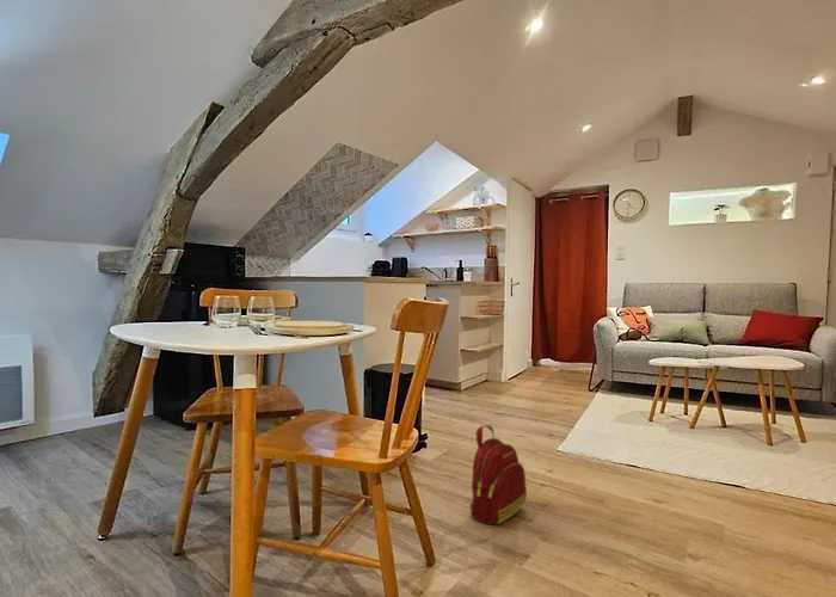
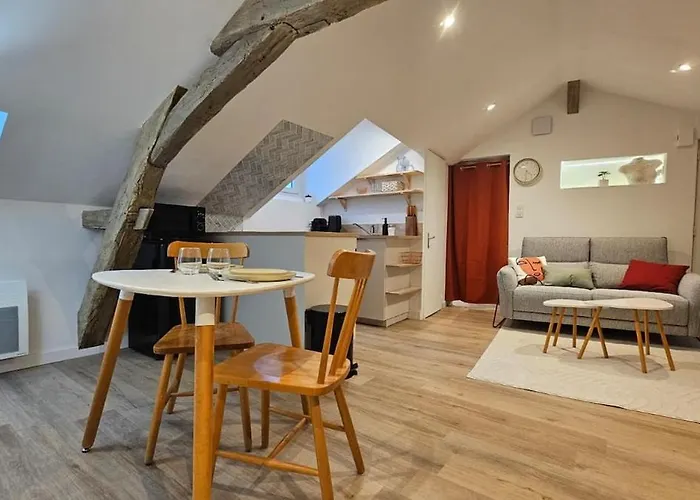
- backpack [468,424,528,527]
